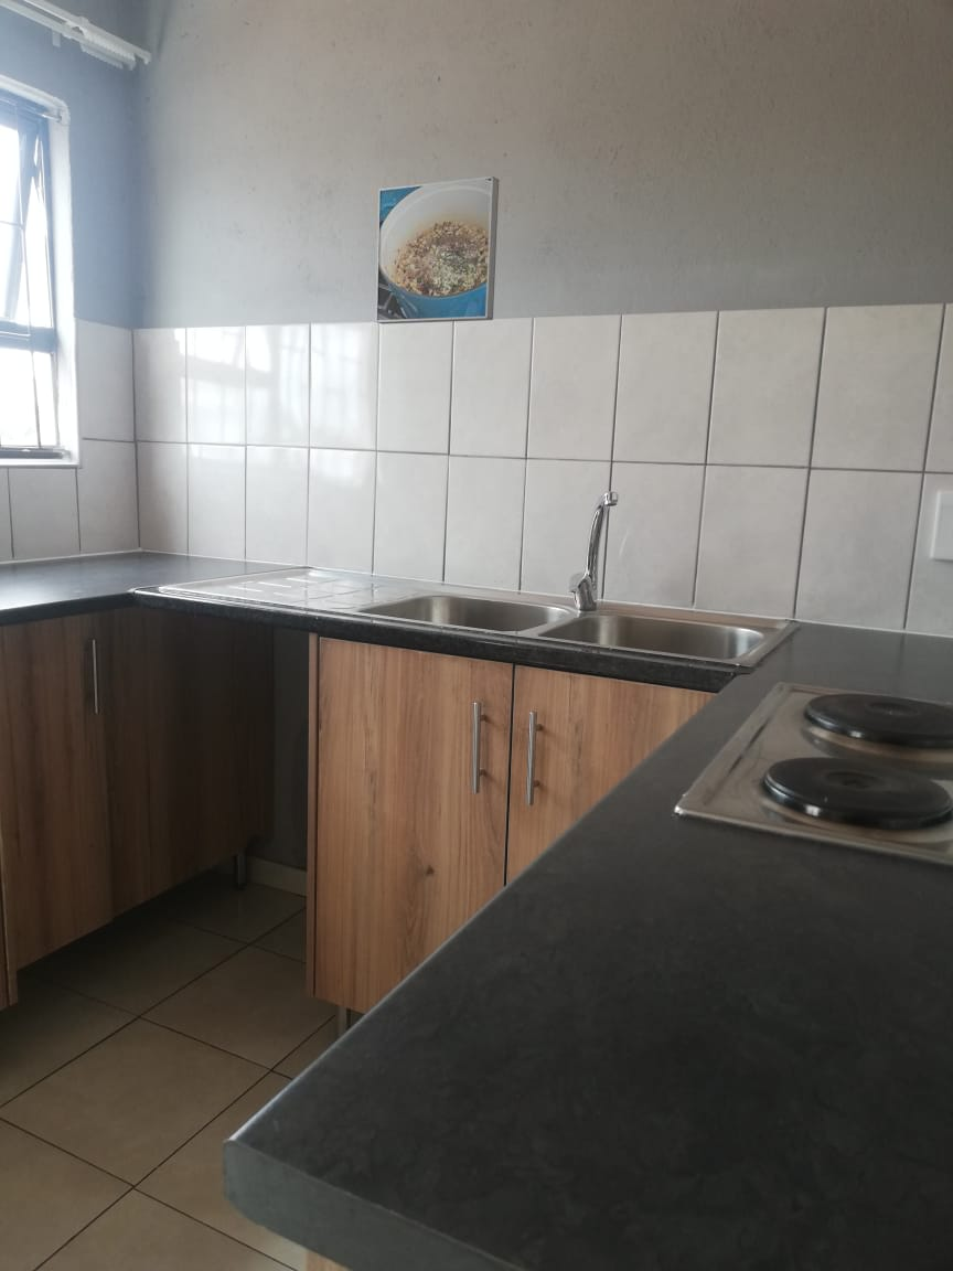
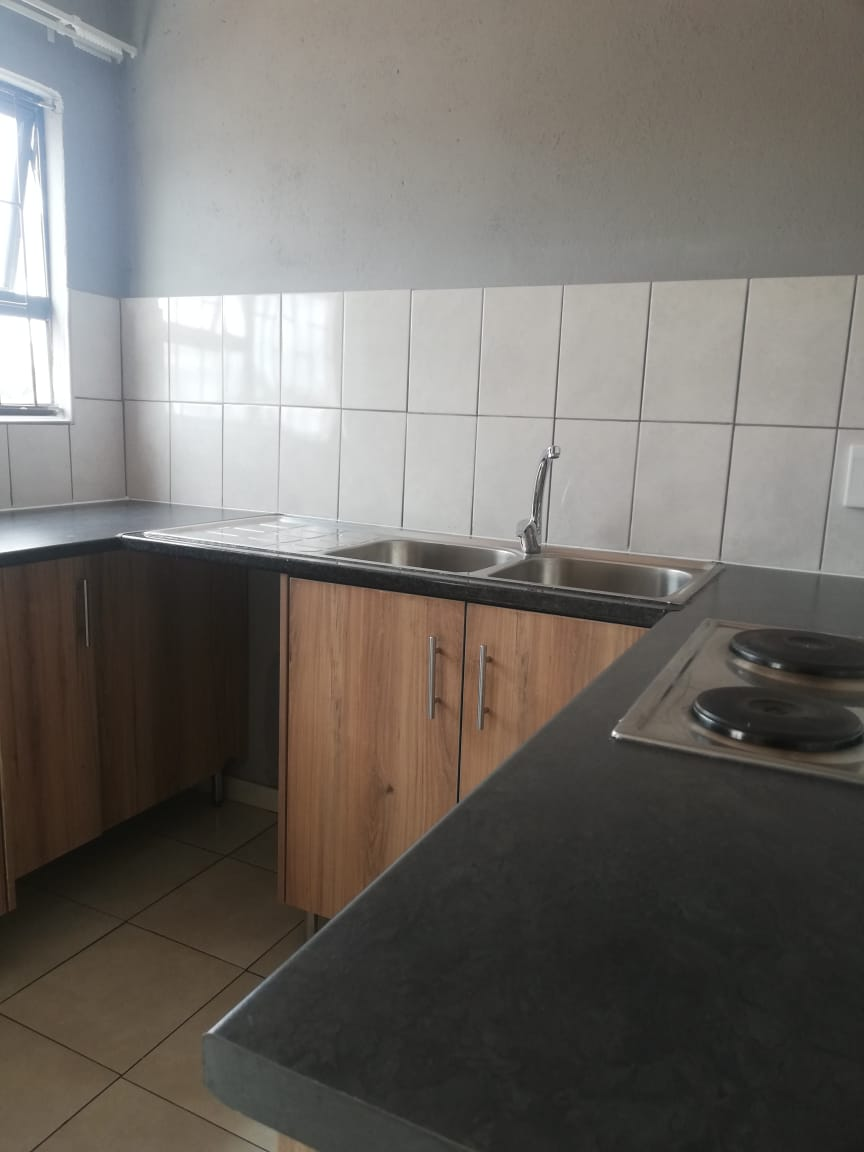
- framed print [375,175,500,325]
